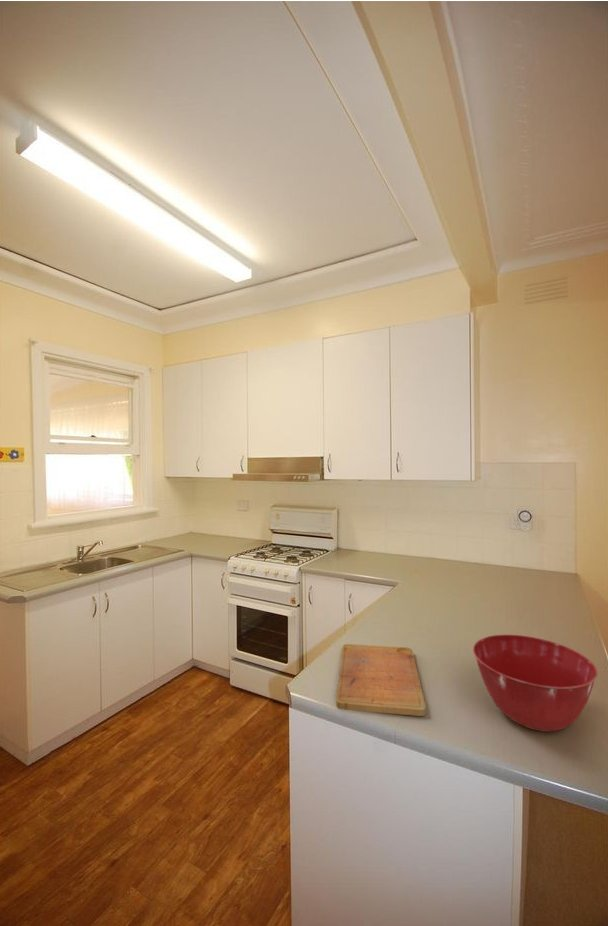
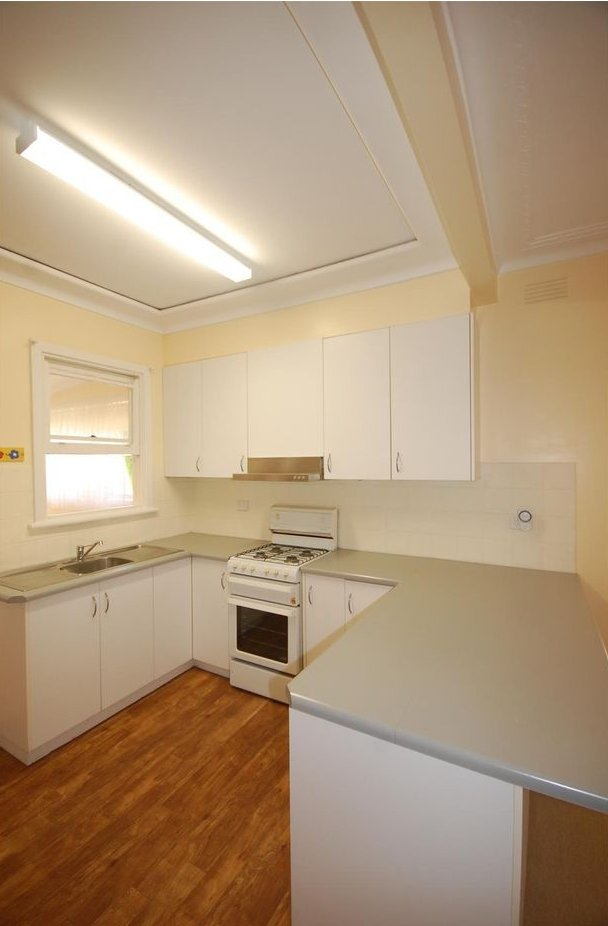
- cutting board [335,643,427,717]
- mixing bowl [472,634,598,732]
